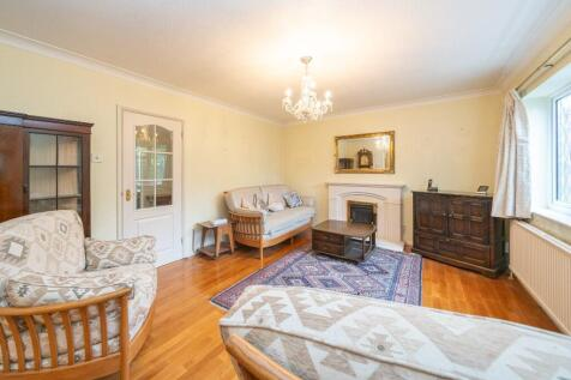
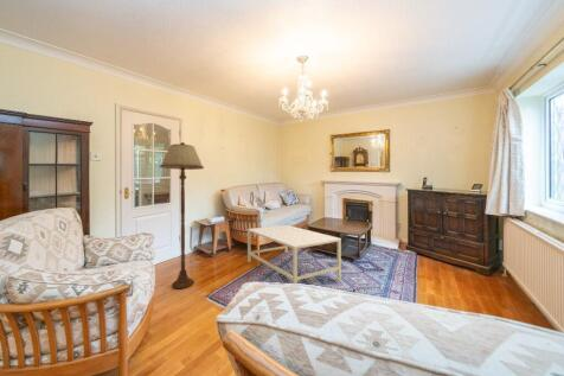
+ floor lamp [159,141,205,289]
+ coffee table [246,224,342,285]
